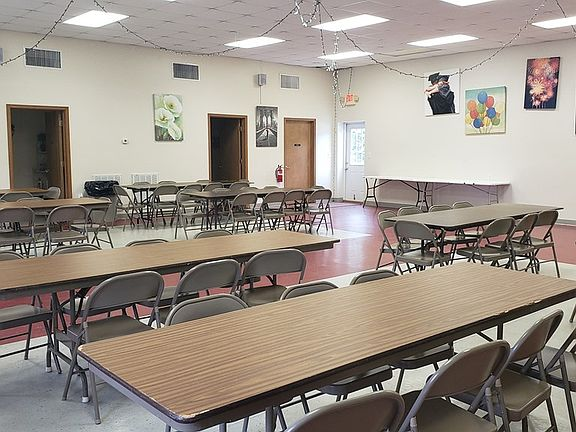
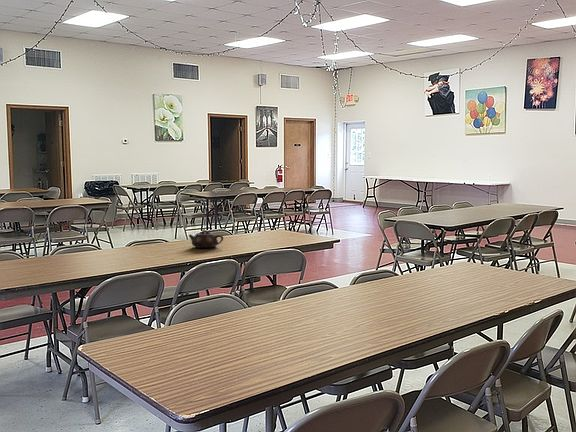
+ teapot [188,230,224,249]
